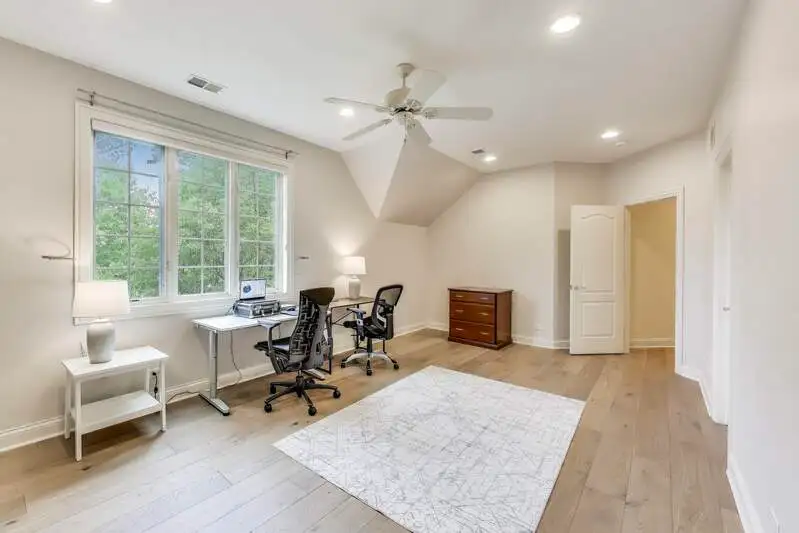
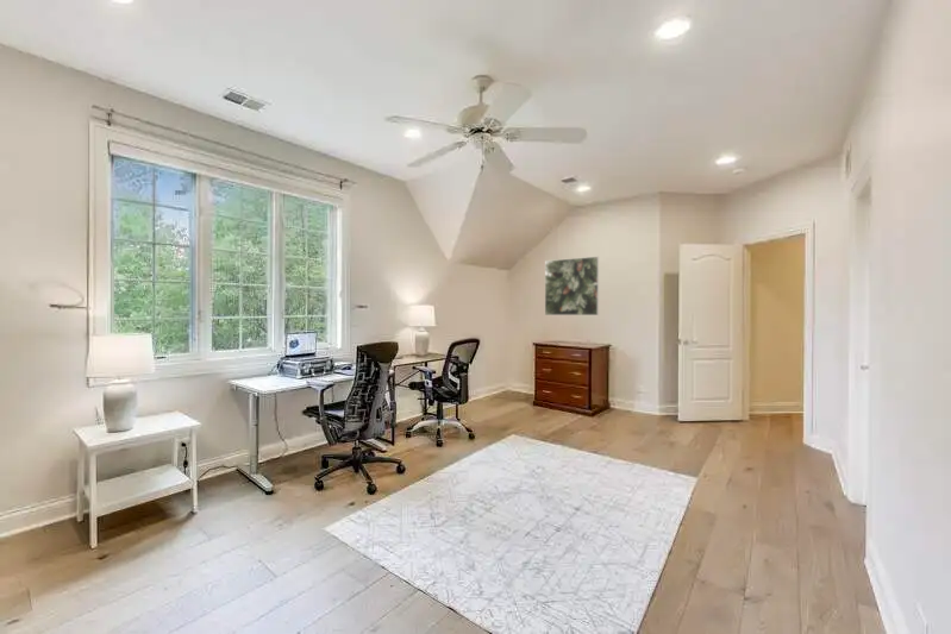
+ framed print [544,256,600,316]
